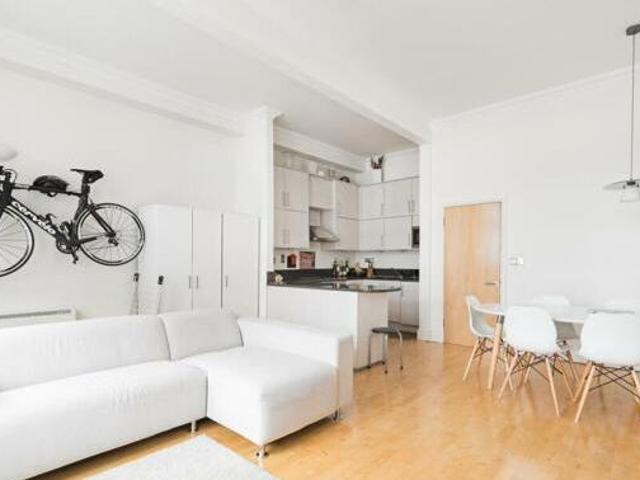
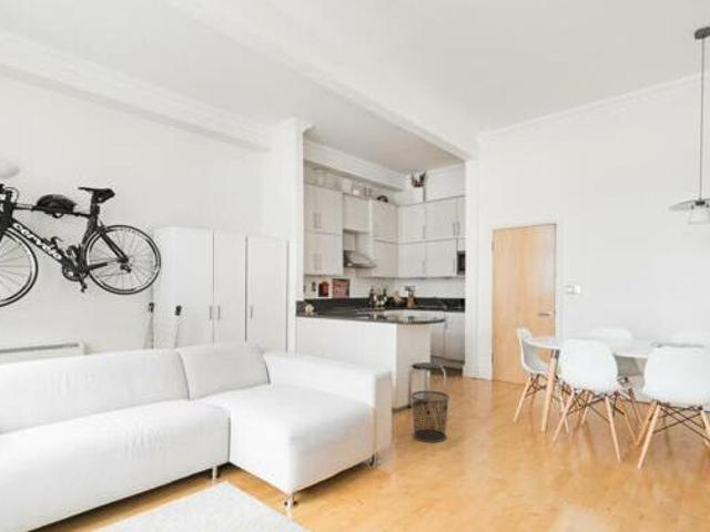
+ waste bin [409,390,450,443]
